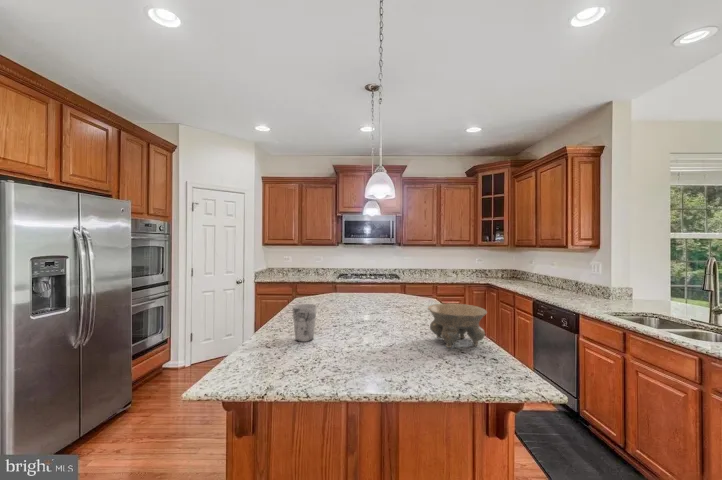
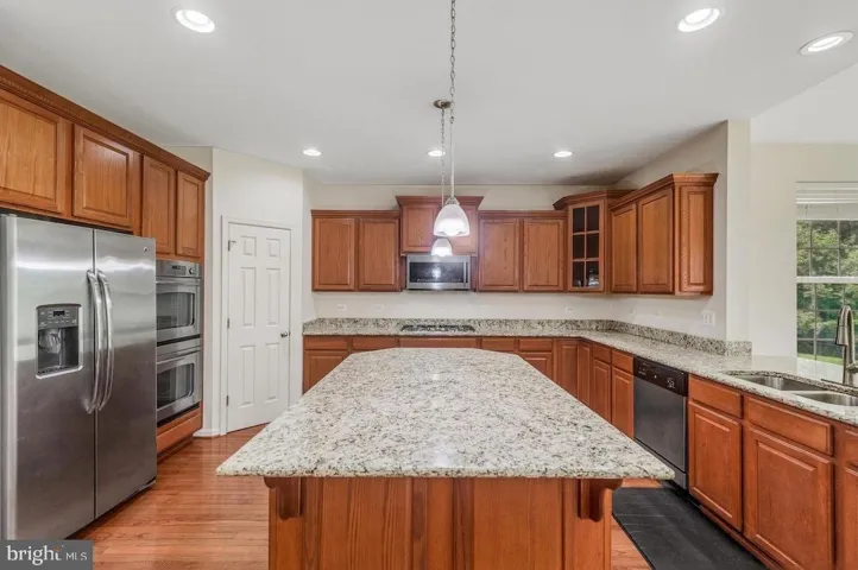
- bowl [427,302,488,349]
- cup [291,303,318,343]
